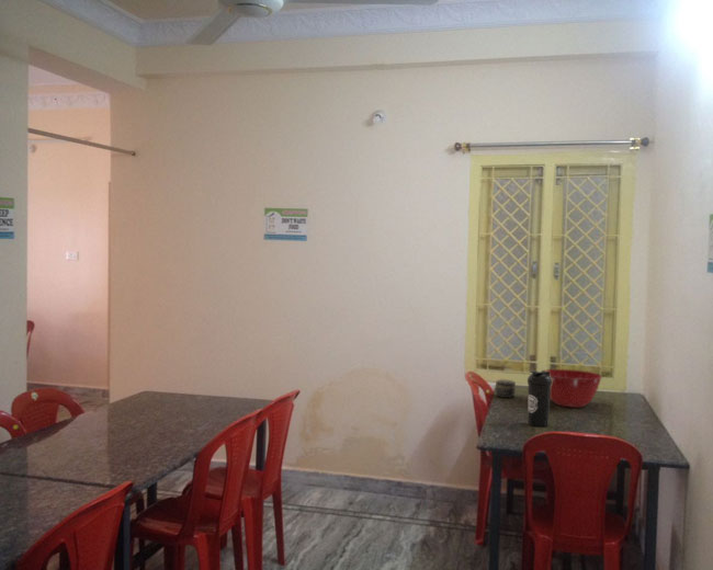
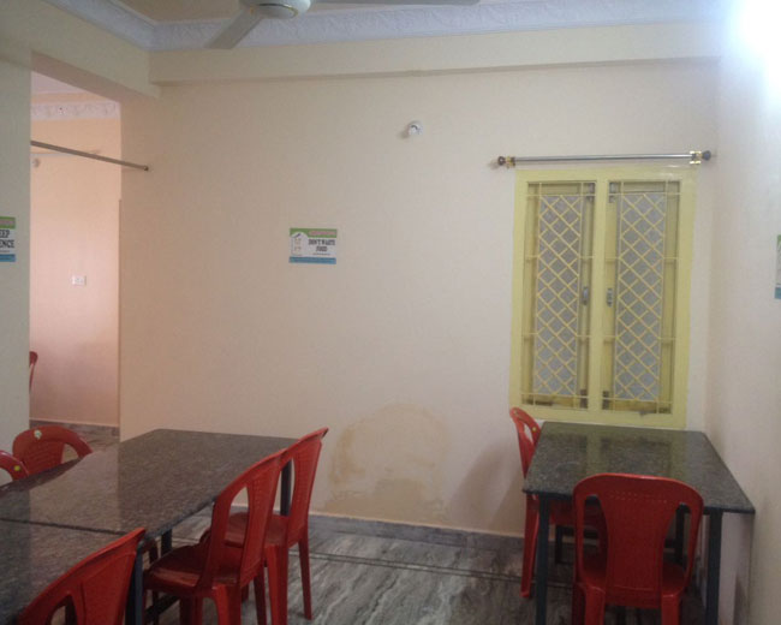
- mixing bowl [544,368,603,409]
- water bottle [527,369,552,428]
- jar [495,378,517,399]
